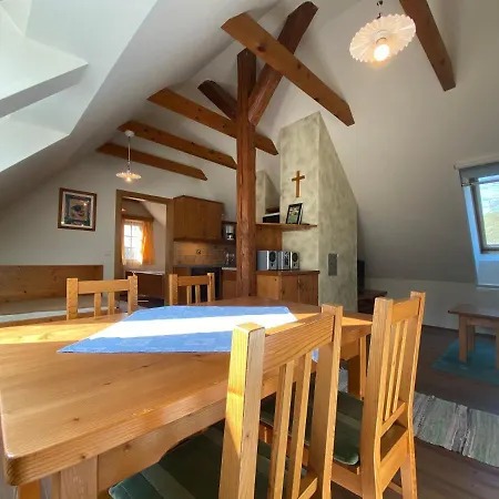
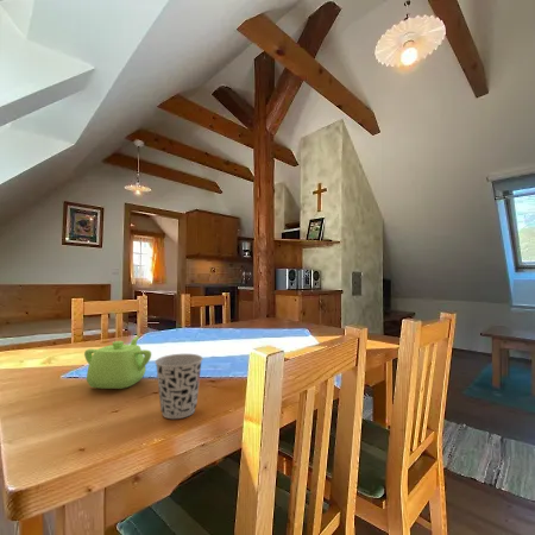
+ cup [153,353,204,420]
+ teapot [83,335,152,390]
